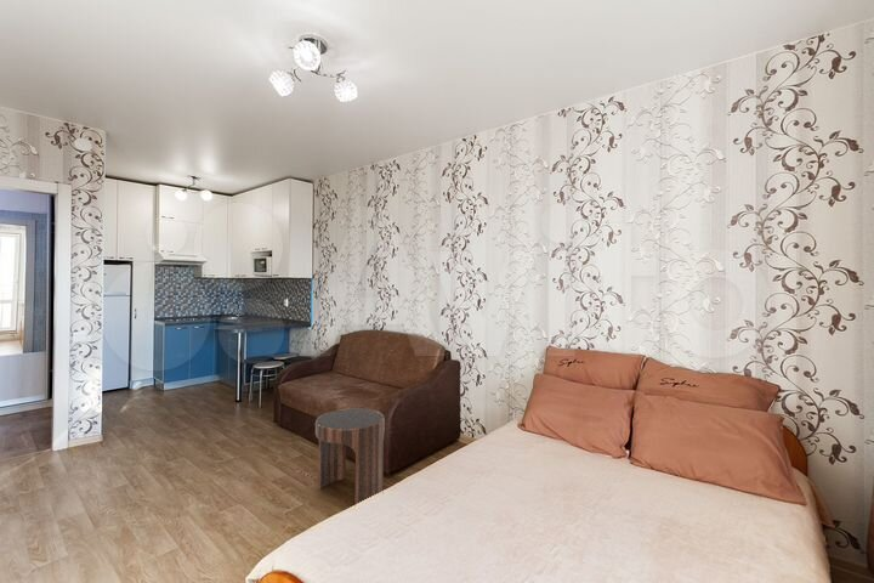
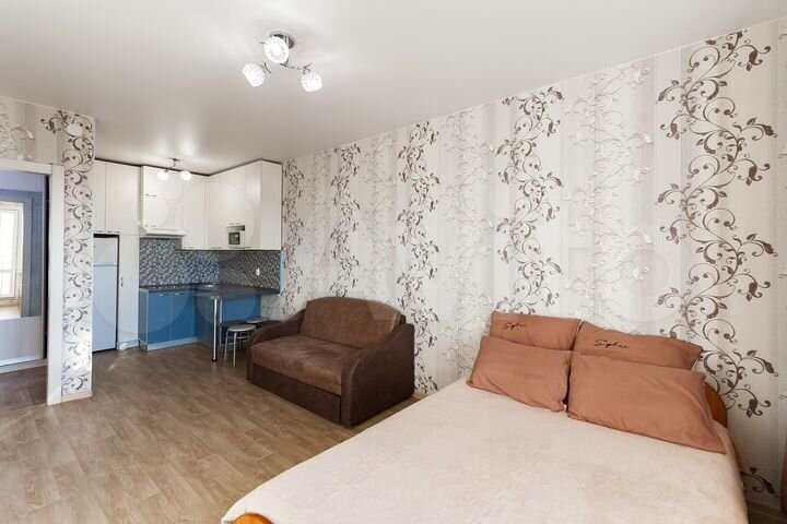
- side table [314,407,386,505]
